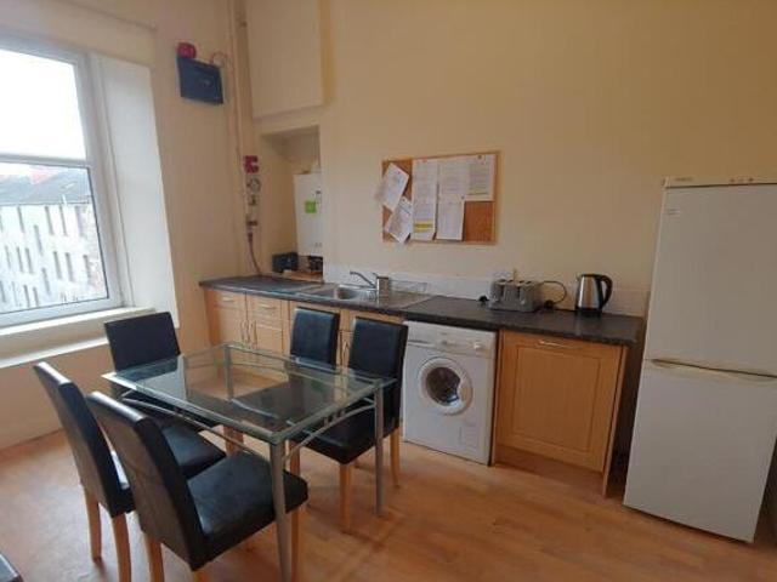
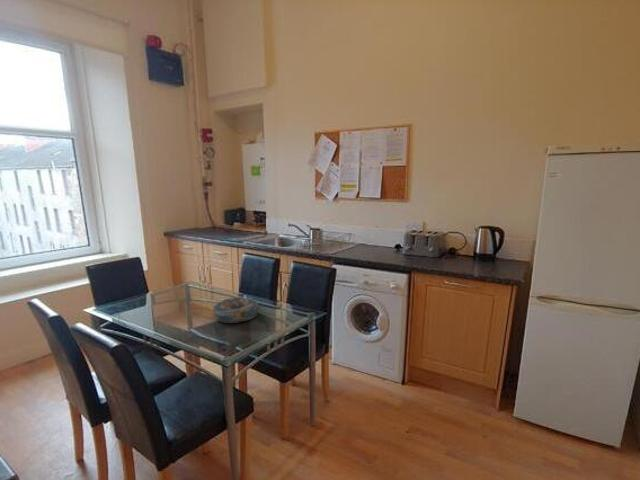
+ decorative bowl [211,296,260,324]
